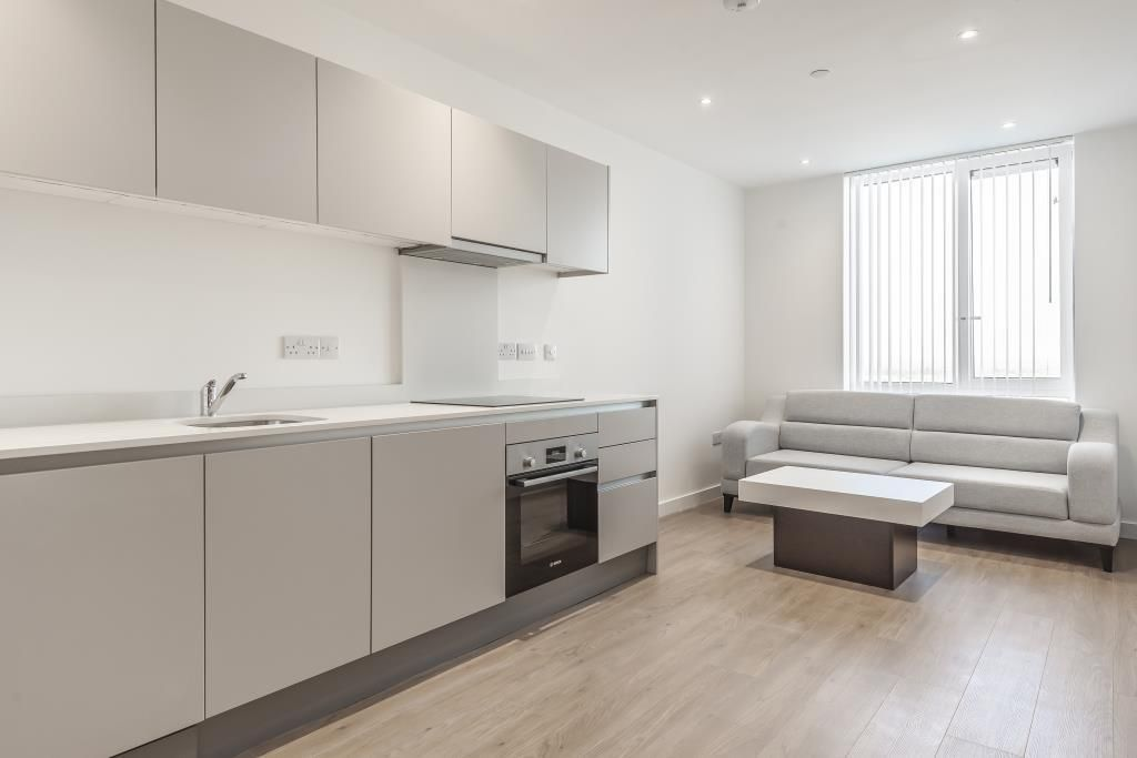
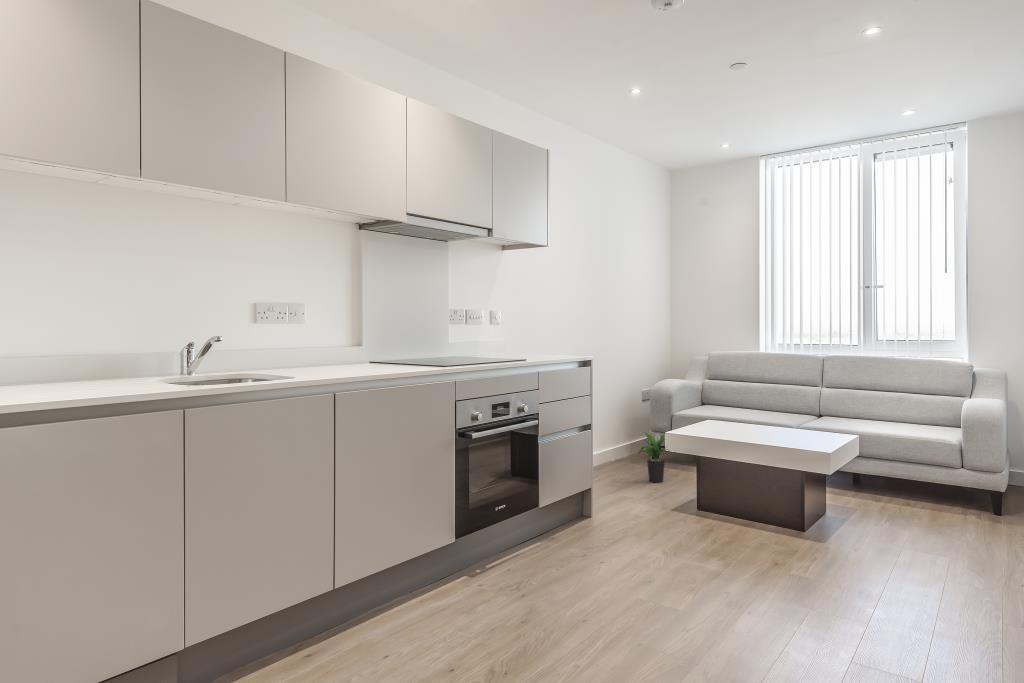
+ potted plant [637,432,678,484]
